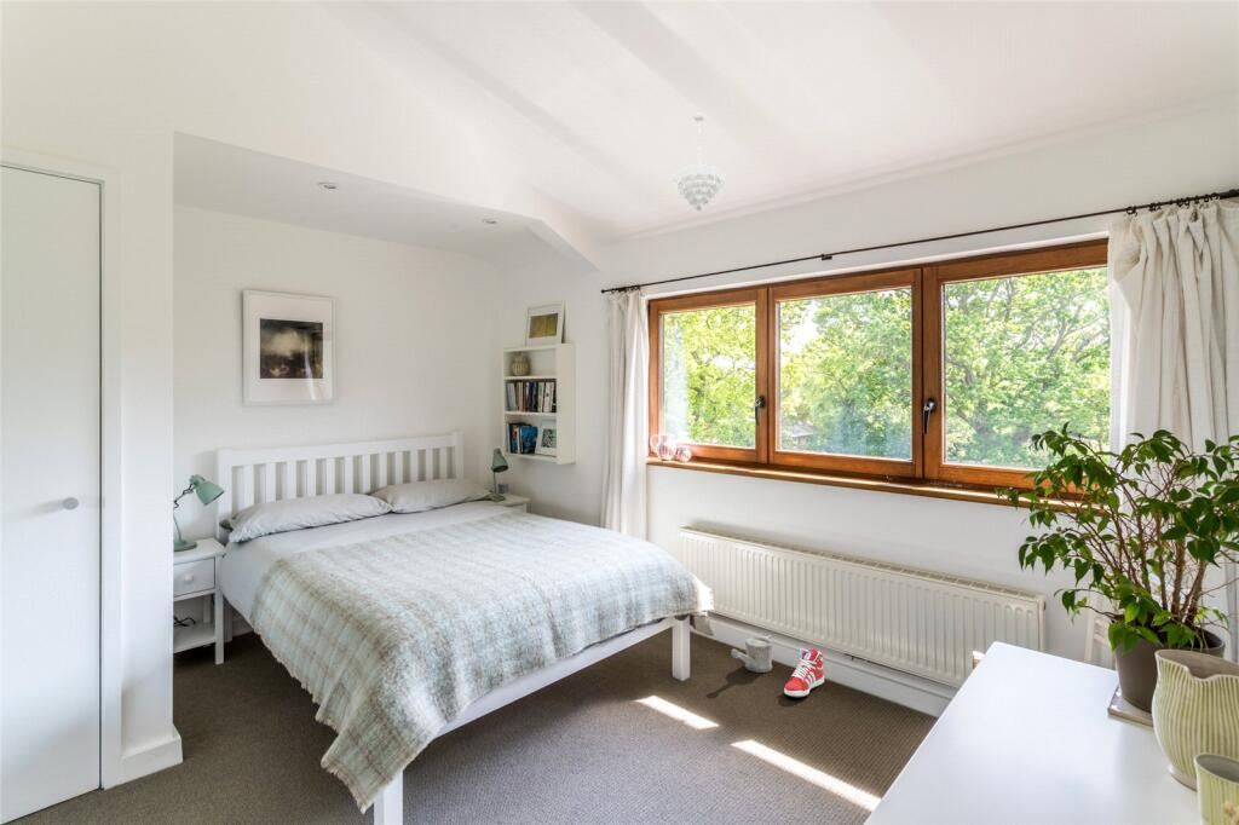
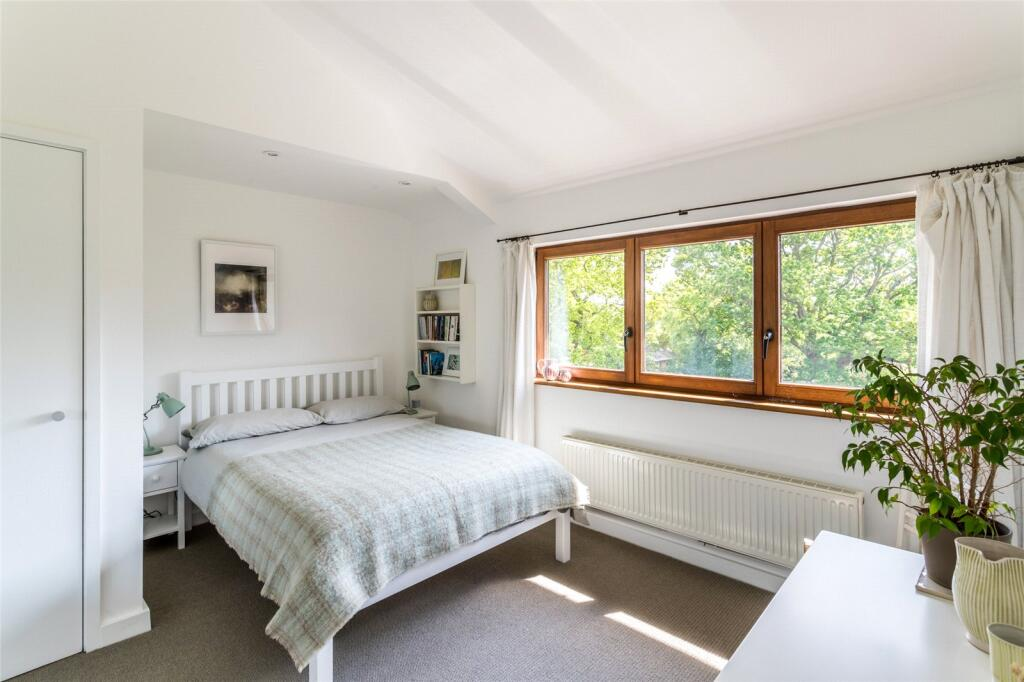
- watering can [731,634,774,674]
- sneaker [783,647,825,698]
- pendant light [672,111,727,212]
